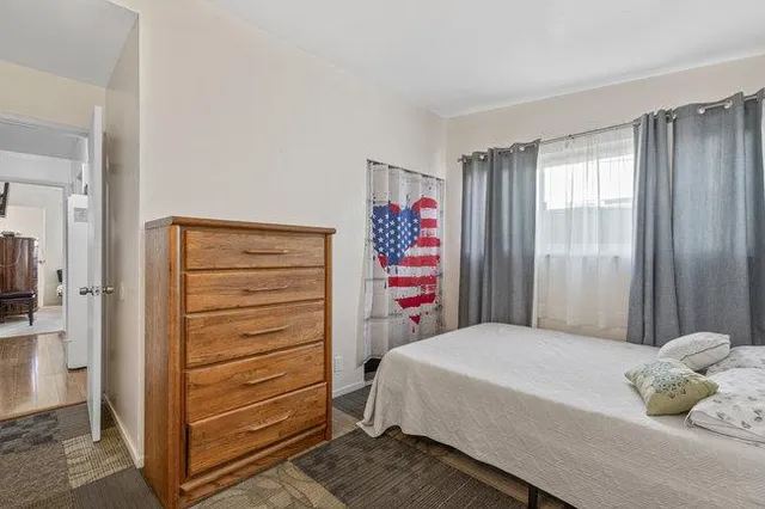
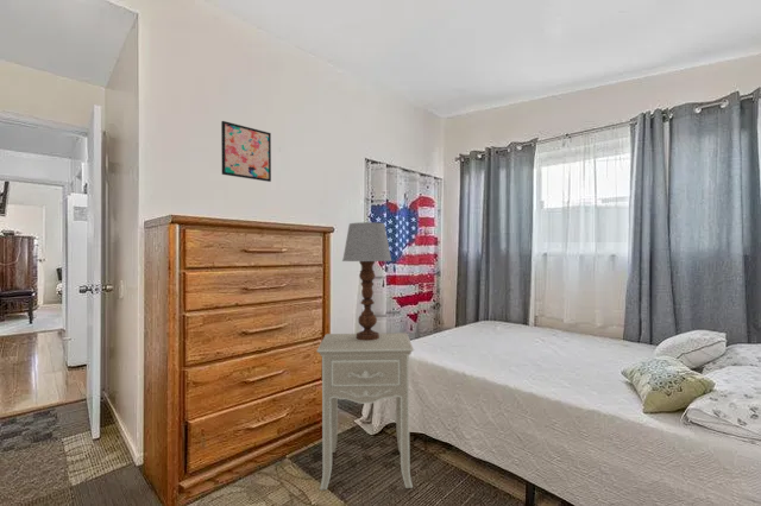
+ wall art [220,120,272,183]
+ table lamp [341,221,394,341]
+ nightstand [315,331,415,491]
